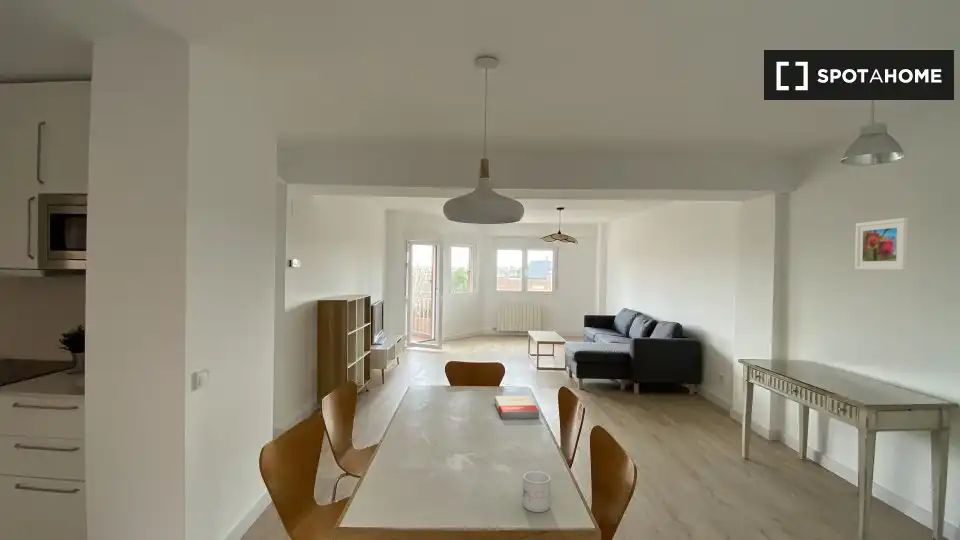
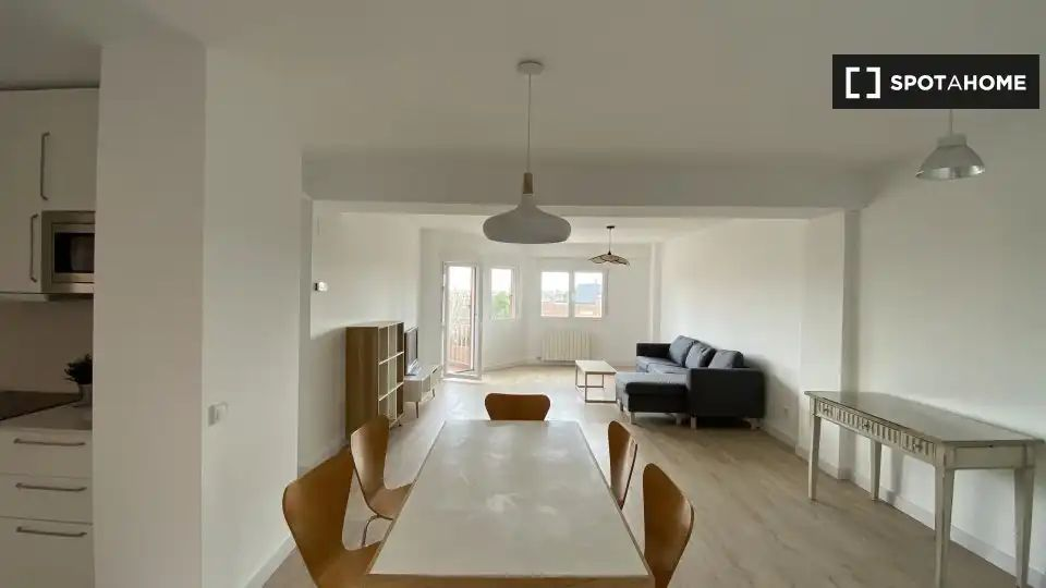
- mug [522,470,551,513]
- book [493,395,540,420]
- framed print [854,217,909,271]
